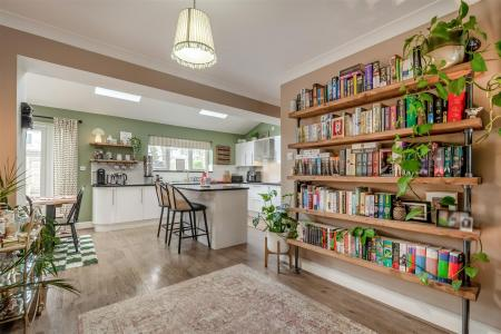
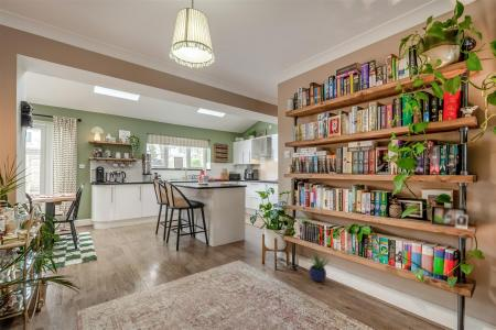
+ potted plant [306,251,330,283]
